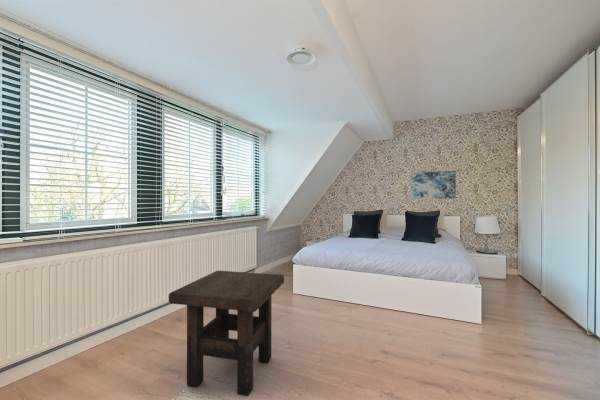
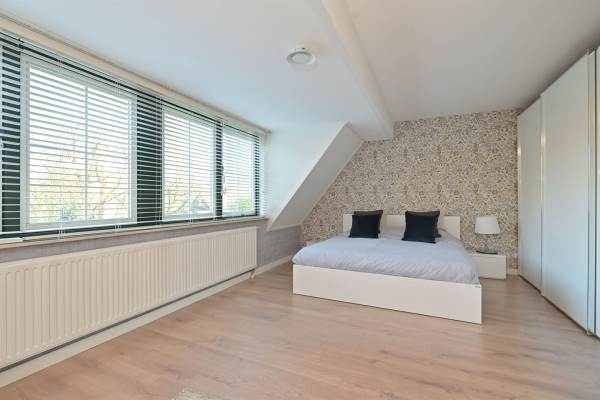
- wall art [410,170,457,200]
- side table [168,270,285,397]
